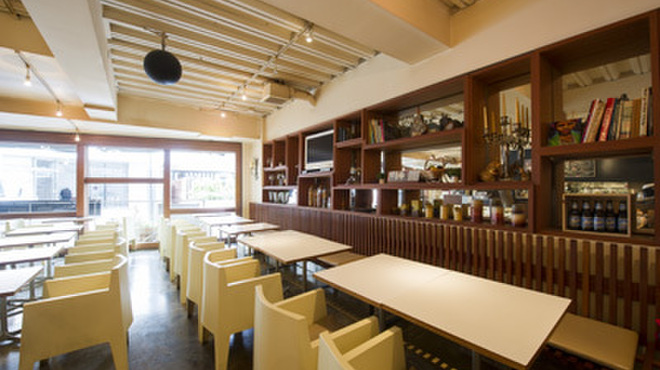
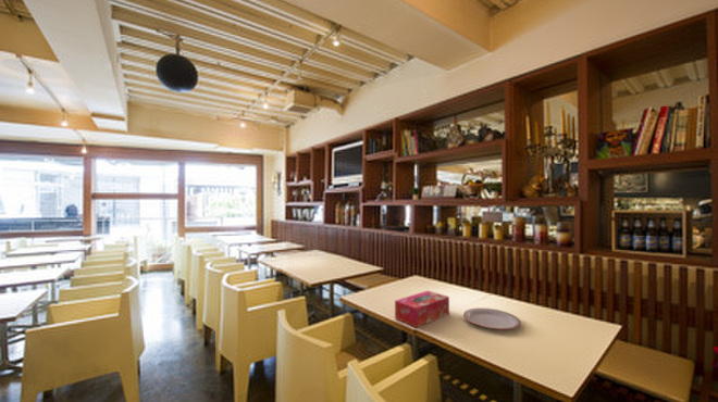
+ plate [462,307,522,330]
+ tissue box [394,290,450,329]
